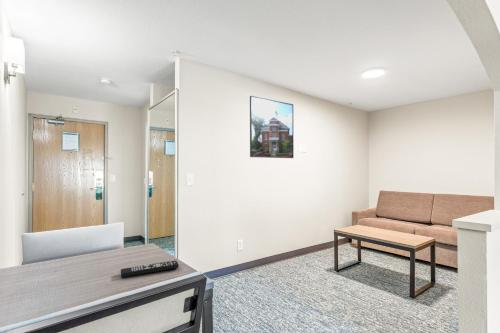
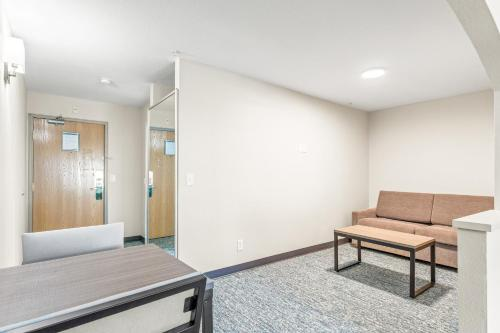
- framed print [249,95,295,159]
- remote control [120,260,179,278]
